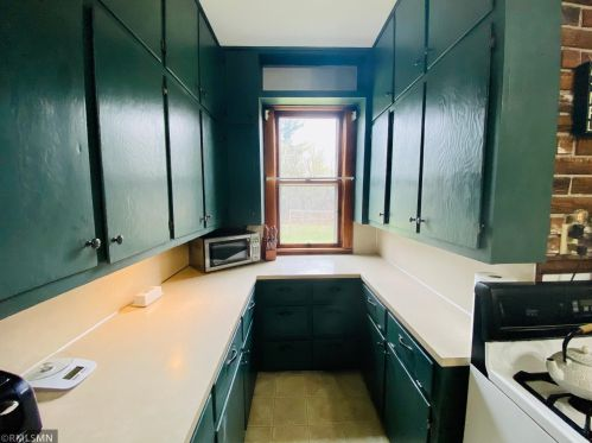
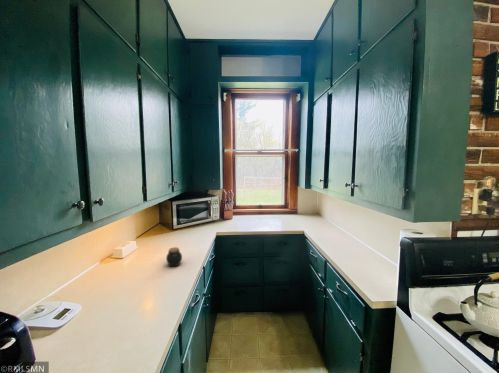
+ jar [165,246,183,268]
